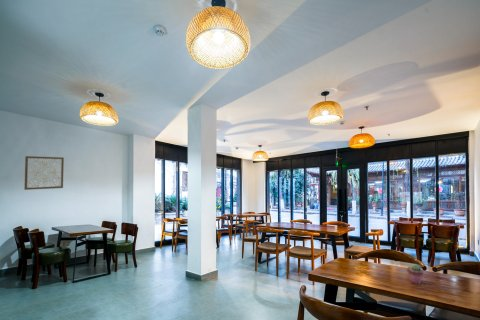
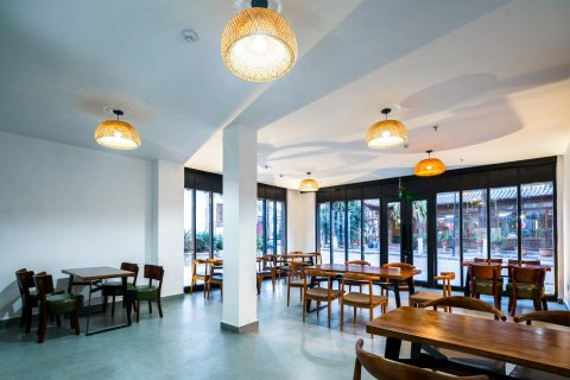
- potted succulent [406,263,424,285]
- wall art [23,155,65,191]
